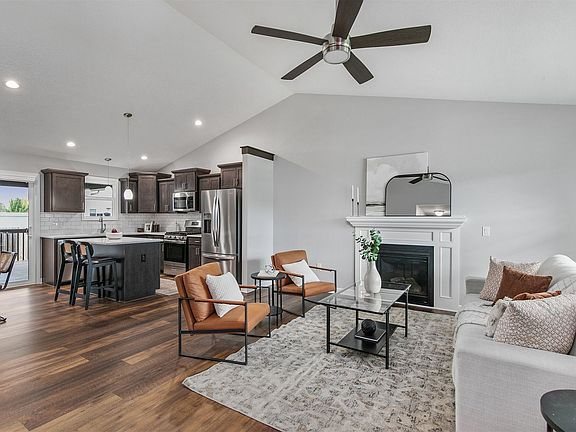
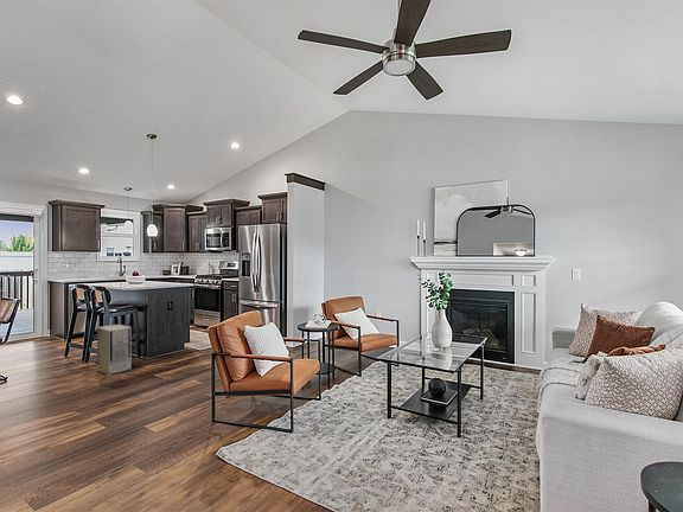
+ air purifier [96,324,133,375]
